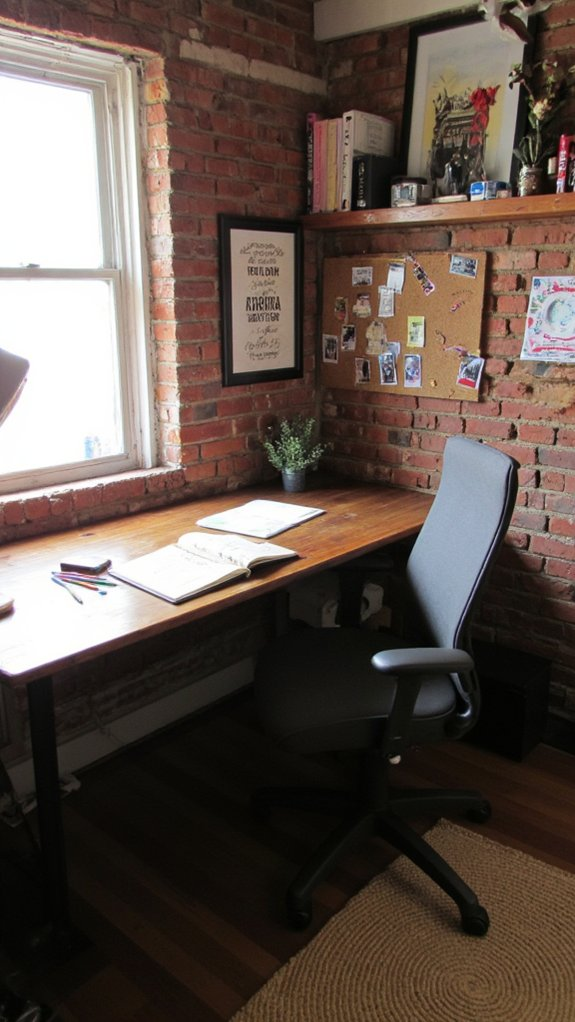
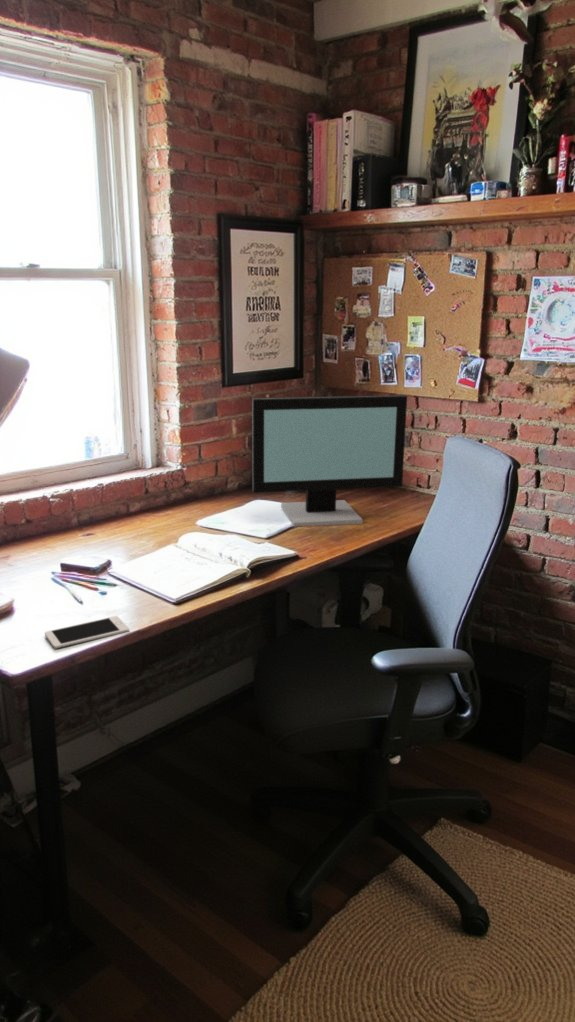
+ computer monitor [251,394,408,528]
+ cell phone [44,615,130,649]
